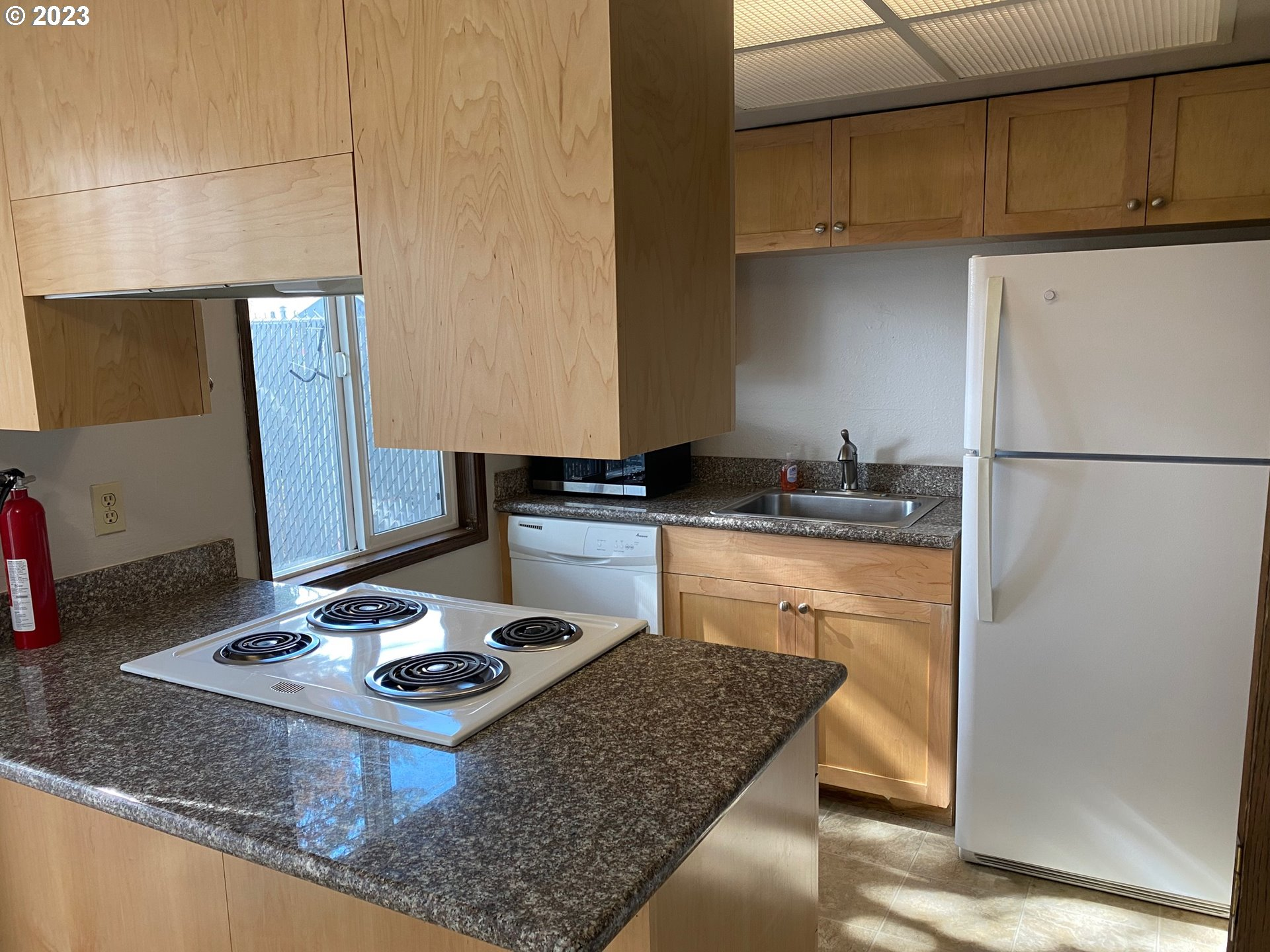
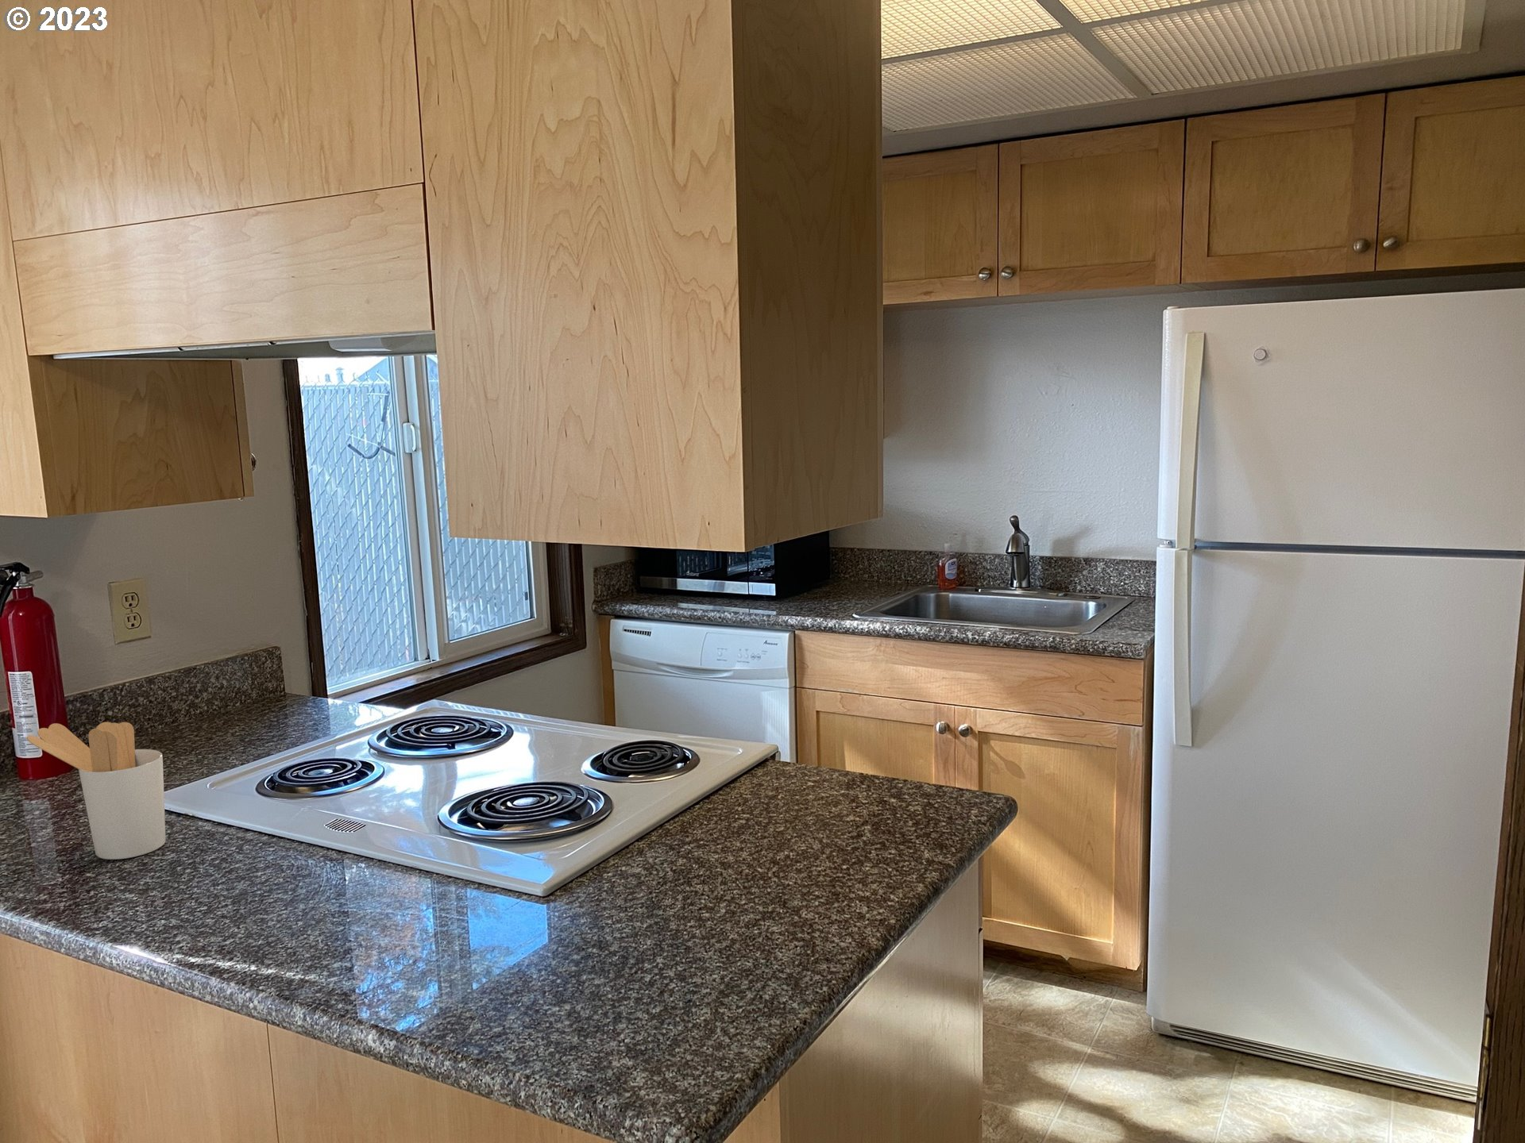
+ utensil holder [26,722,167,861]
